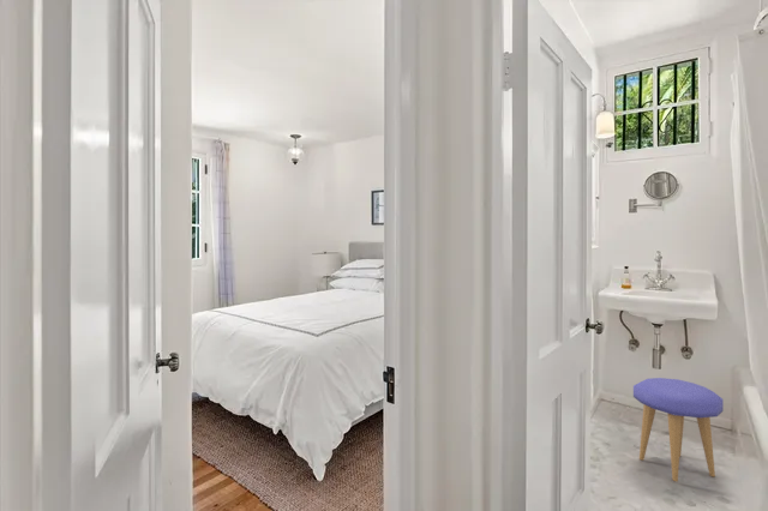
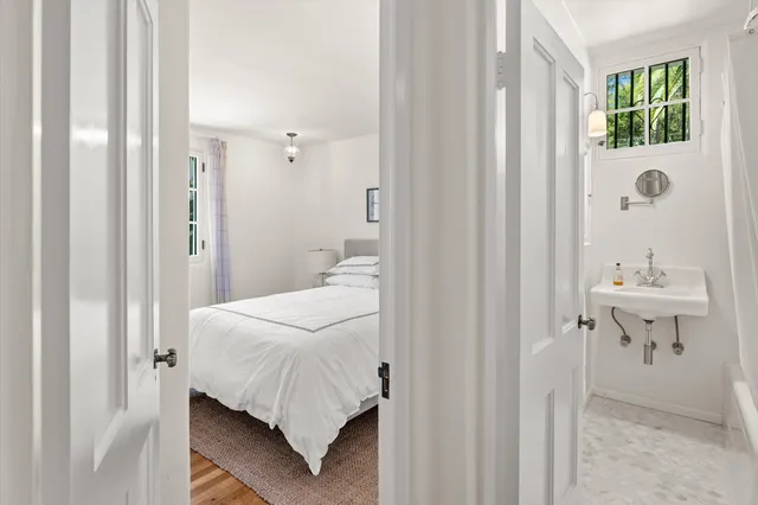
- stool [632,377,725,482]
